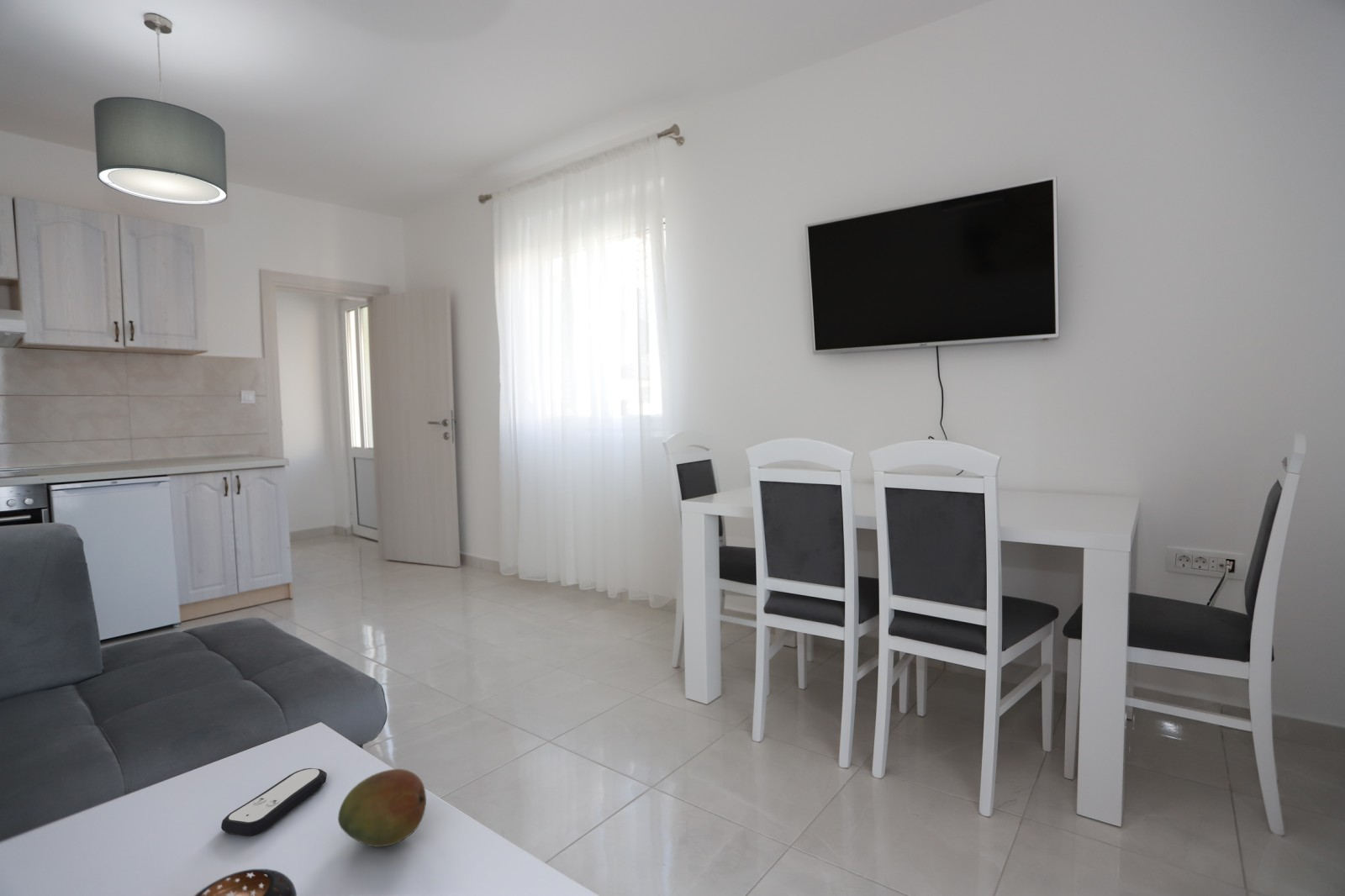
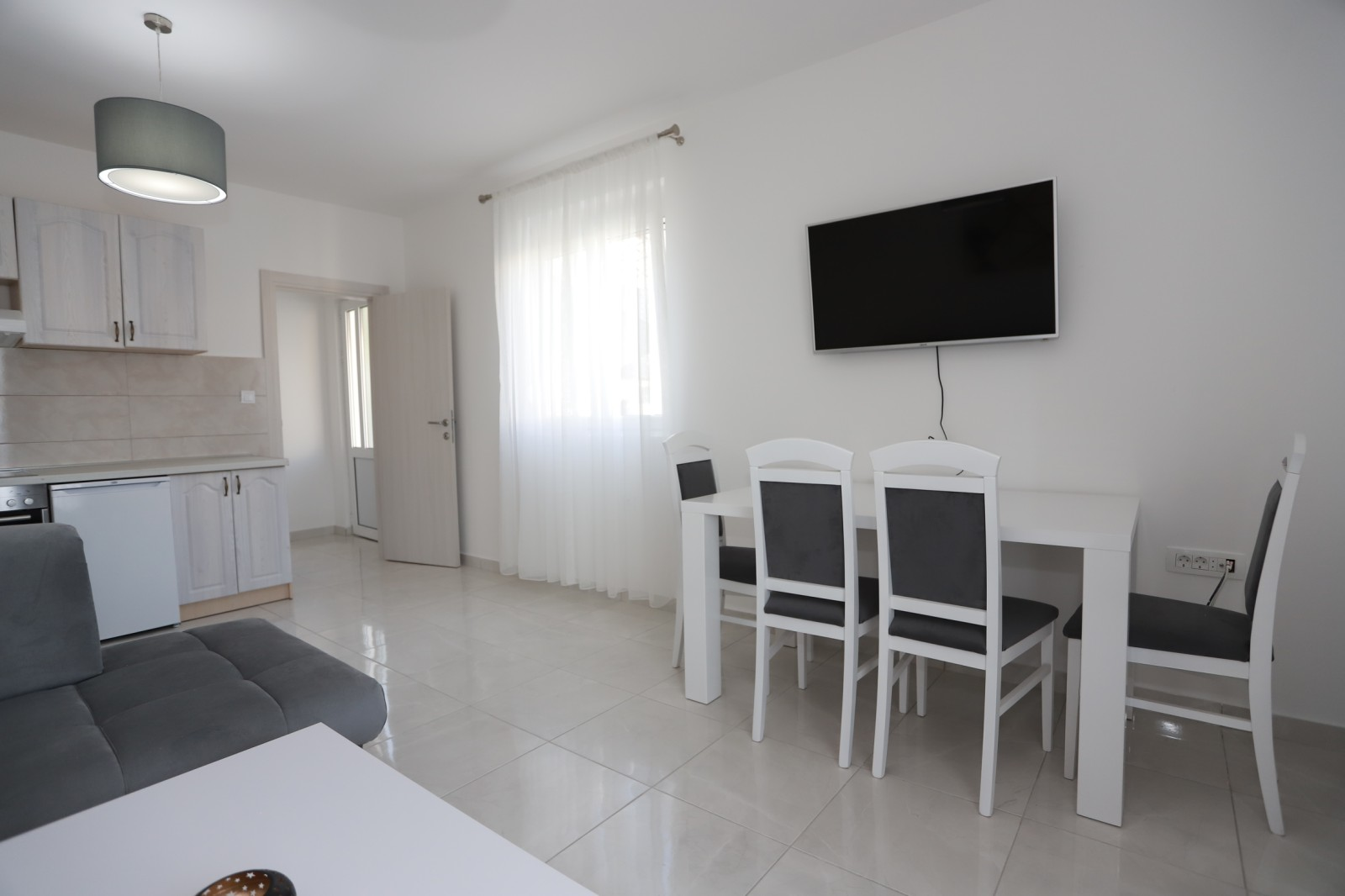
- remote control [220,767,328,836]
- fruit [337,768,427,847]
